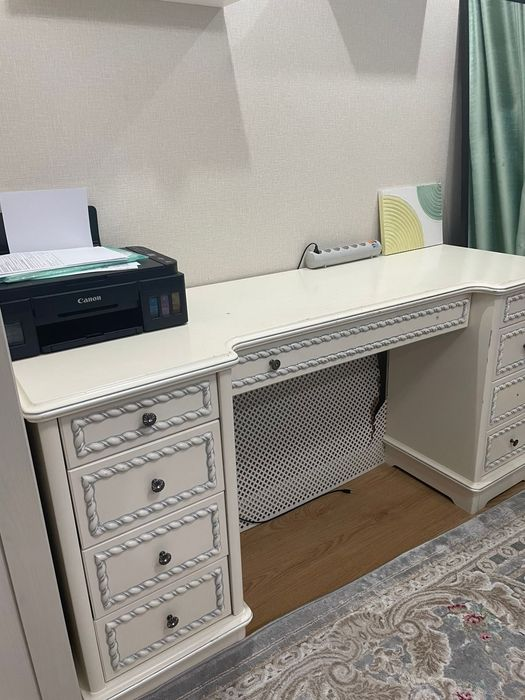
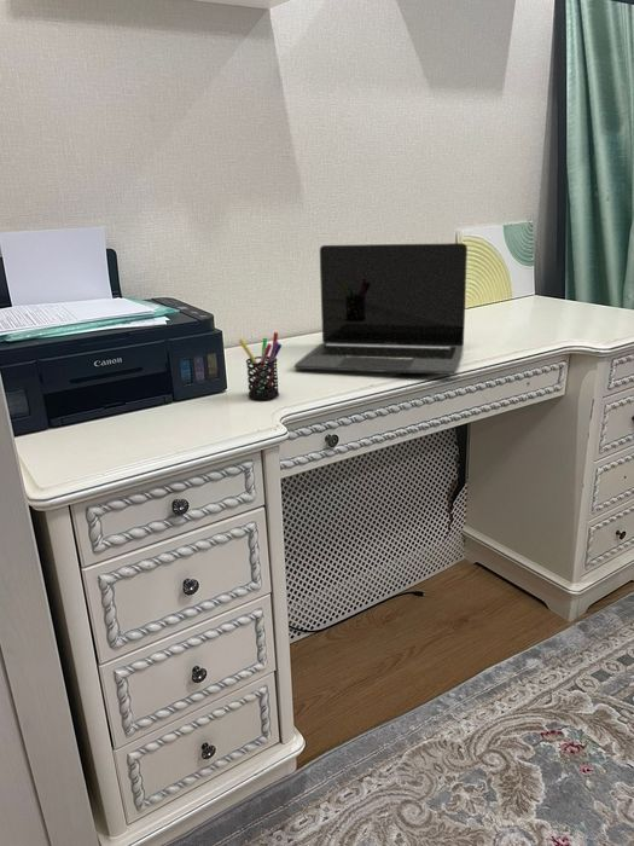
+ laptop [293,242,469,376]
+ pen holder [238,331,283,401]
